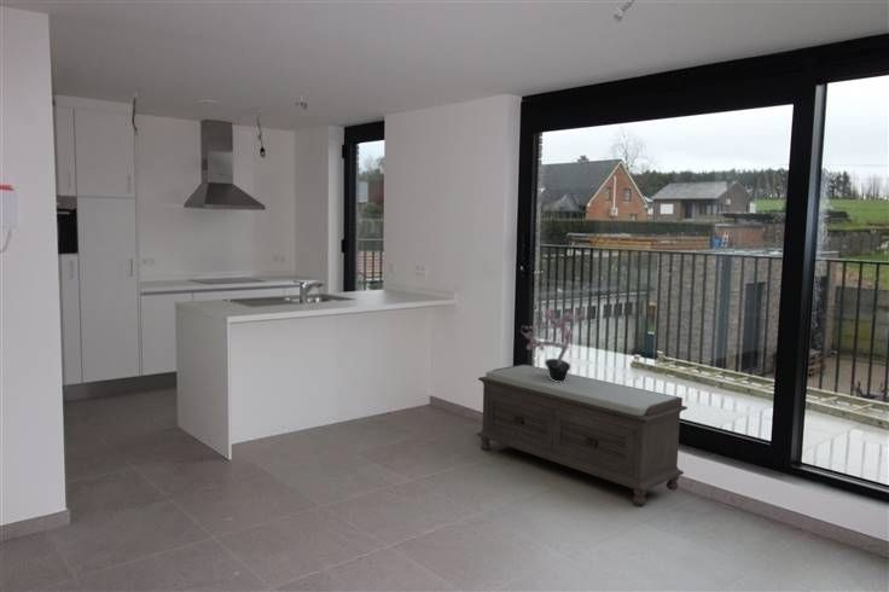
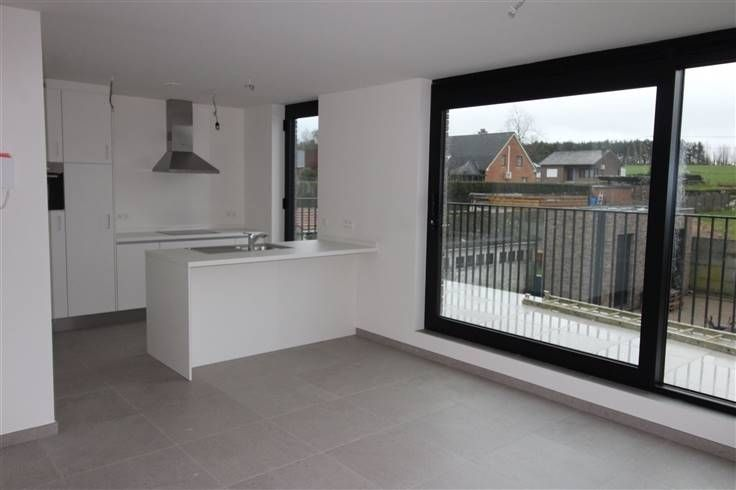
- bench [476,364,688,506]
- potted plant [519,306,587,383]
